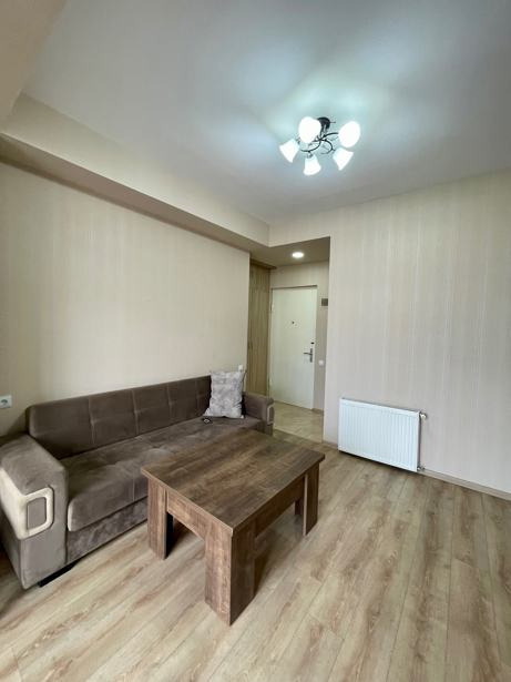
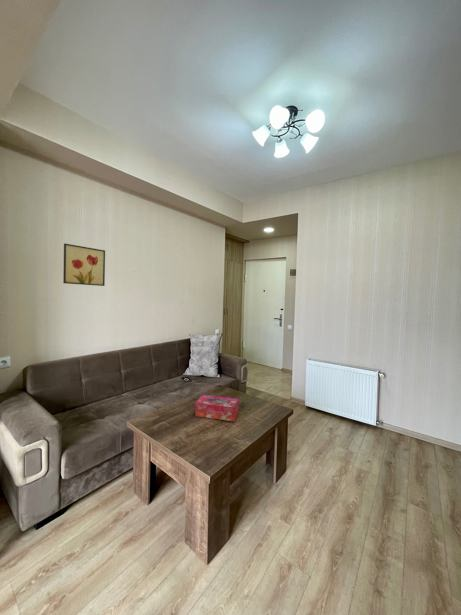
+ wall art [62,243,106,287]
+ tissue box [194,394,240,422]
